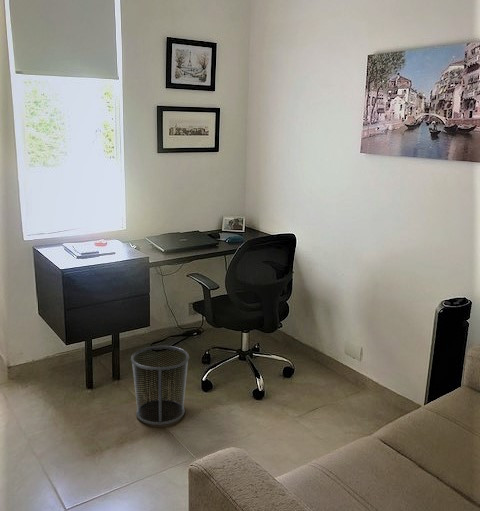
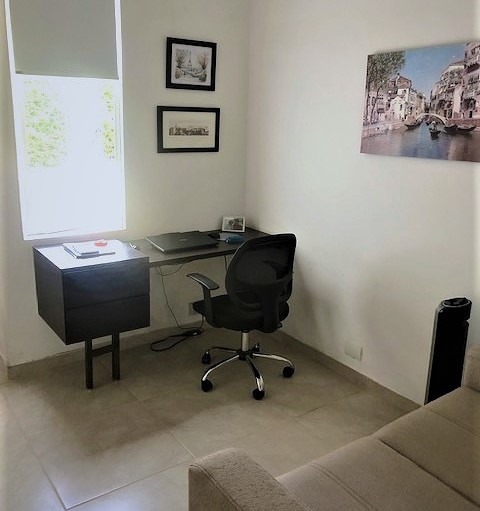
- waste bin [130,345,190,426]
